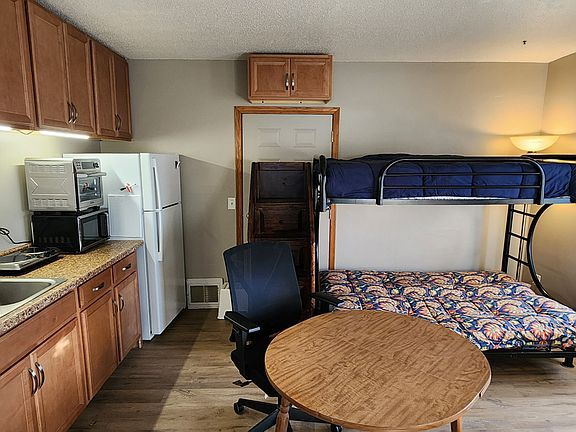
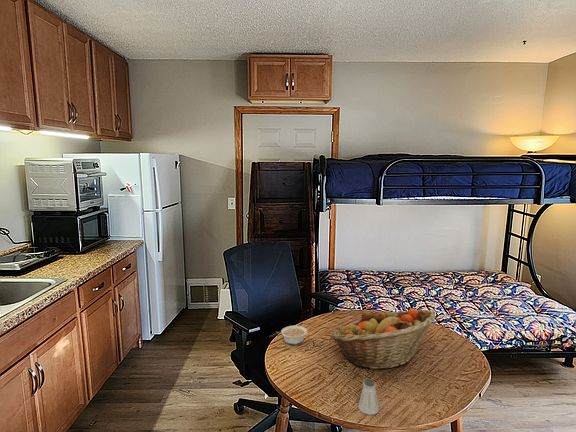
+ saltshaker [357,378,380,416]
+ legume [275,325,308,346]
+ fruit basket [330,307,436,370]
